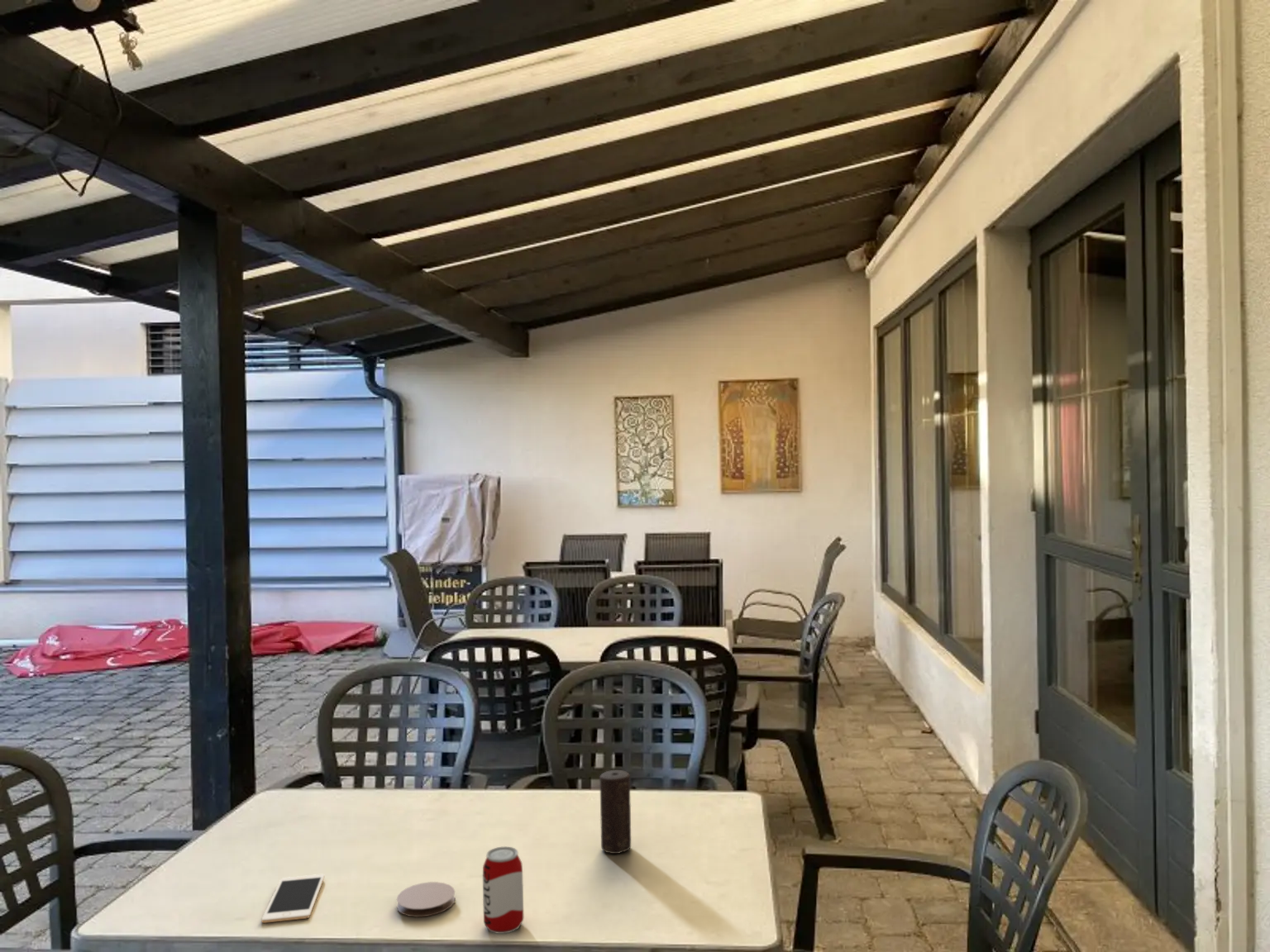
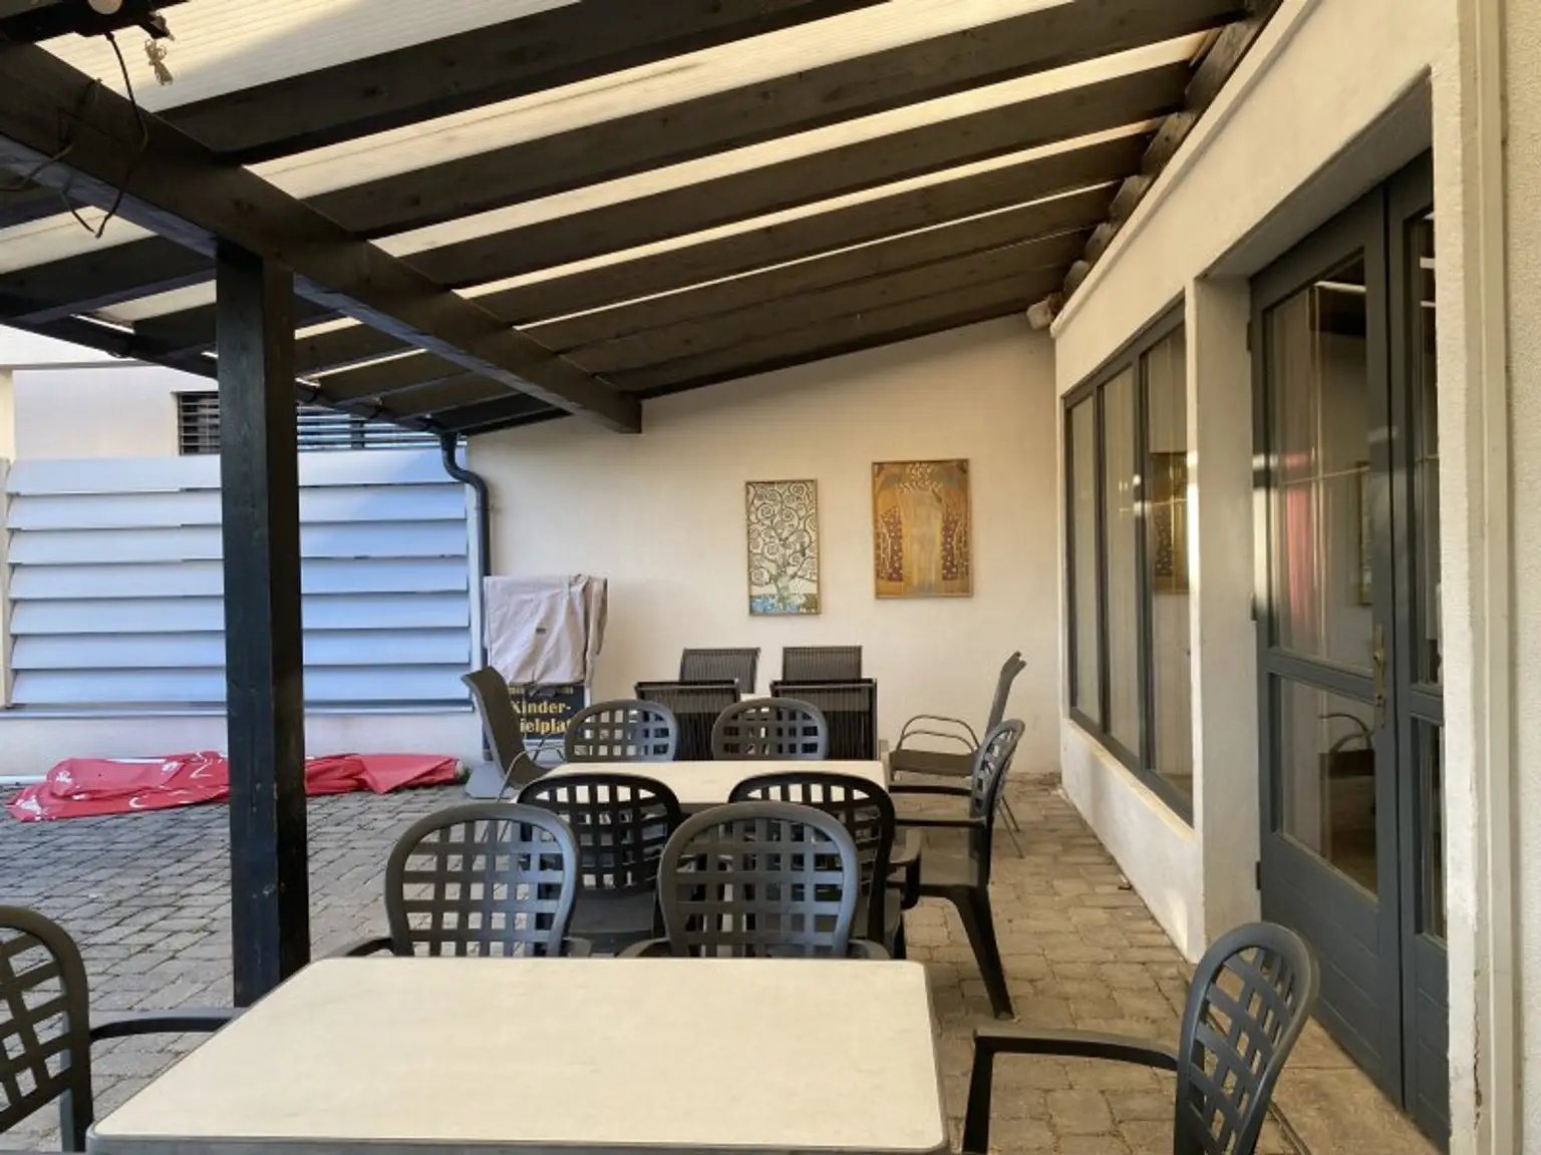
- coaster [396,881,456,917]
- cell phone [260,873,325,924]
- beverage can [482,845,524,935]
- candle [599,769,632,854]
